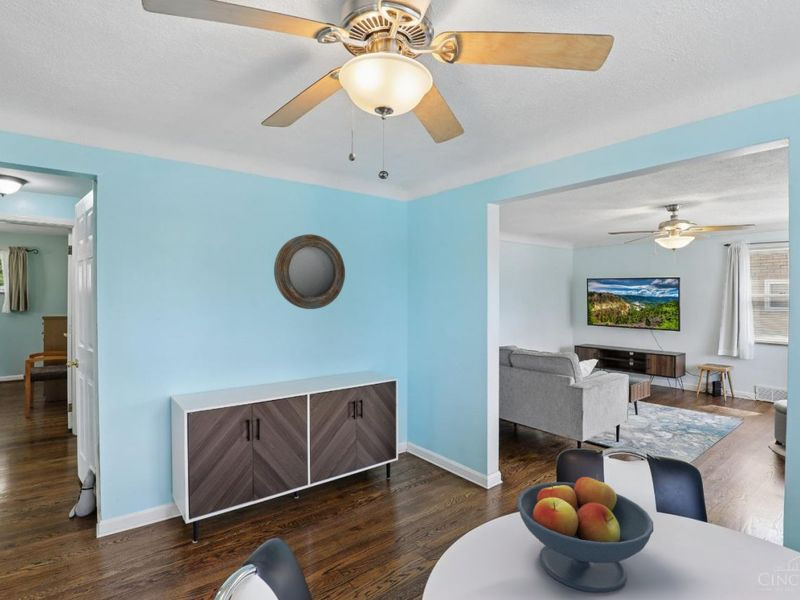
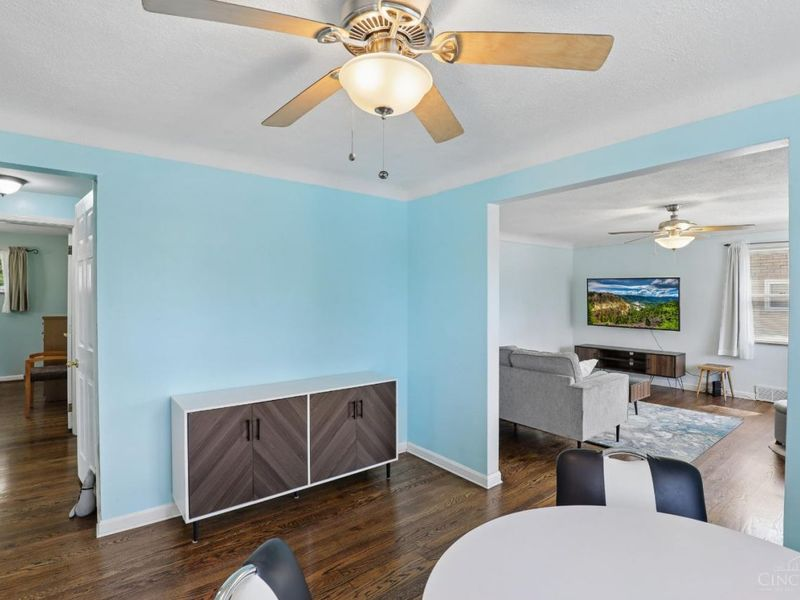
- home mirror [273,233,346,310]
- fruit bowl [516,474,654,594]
